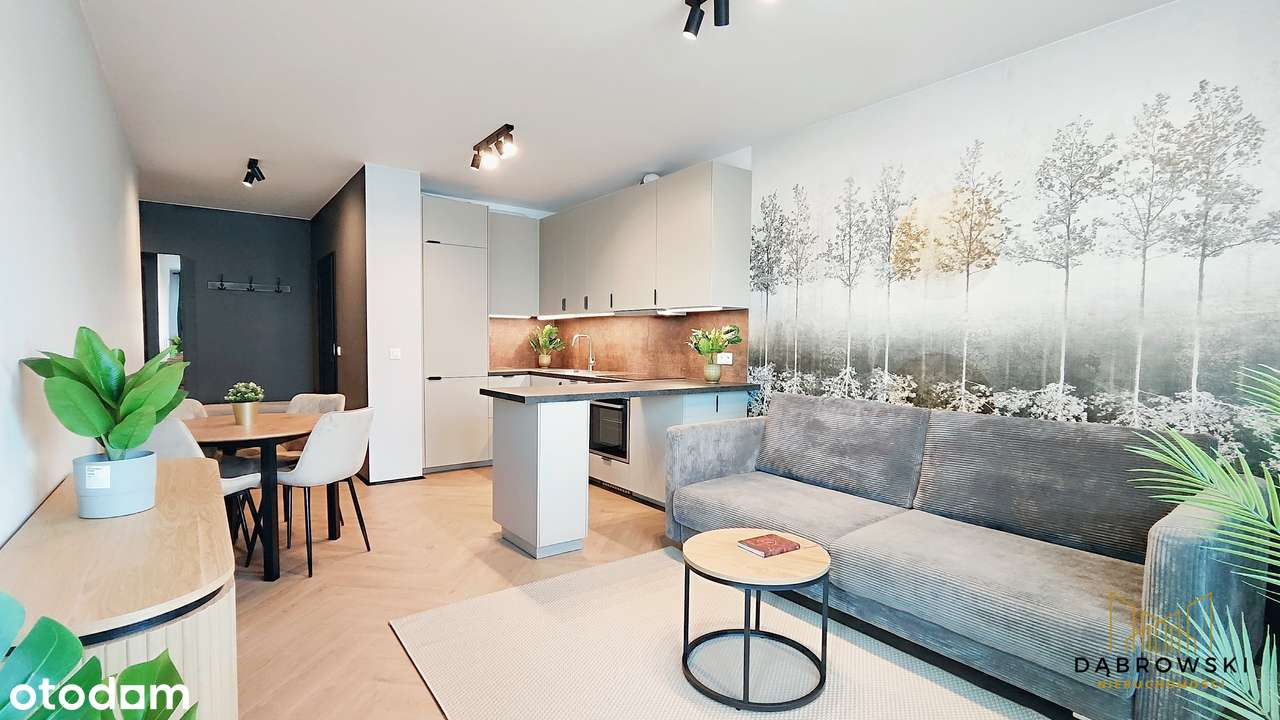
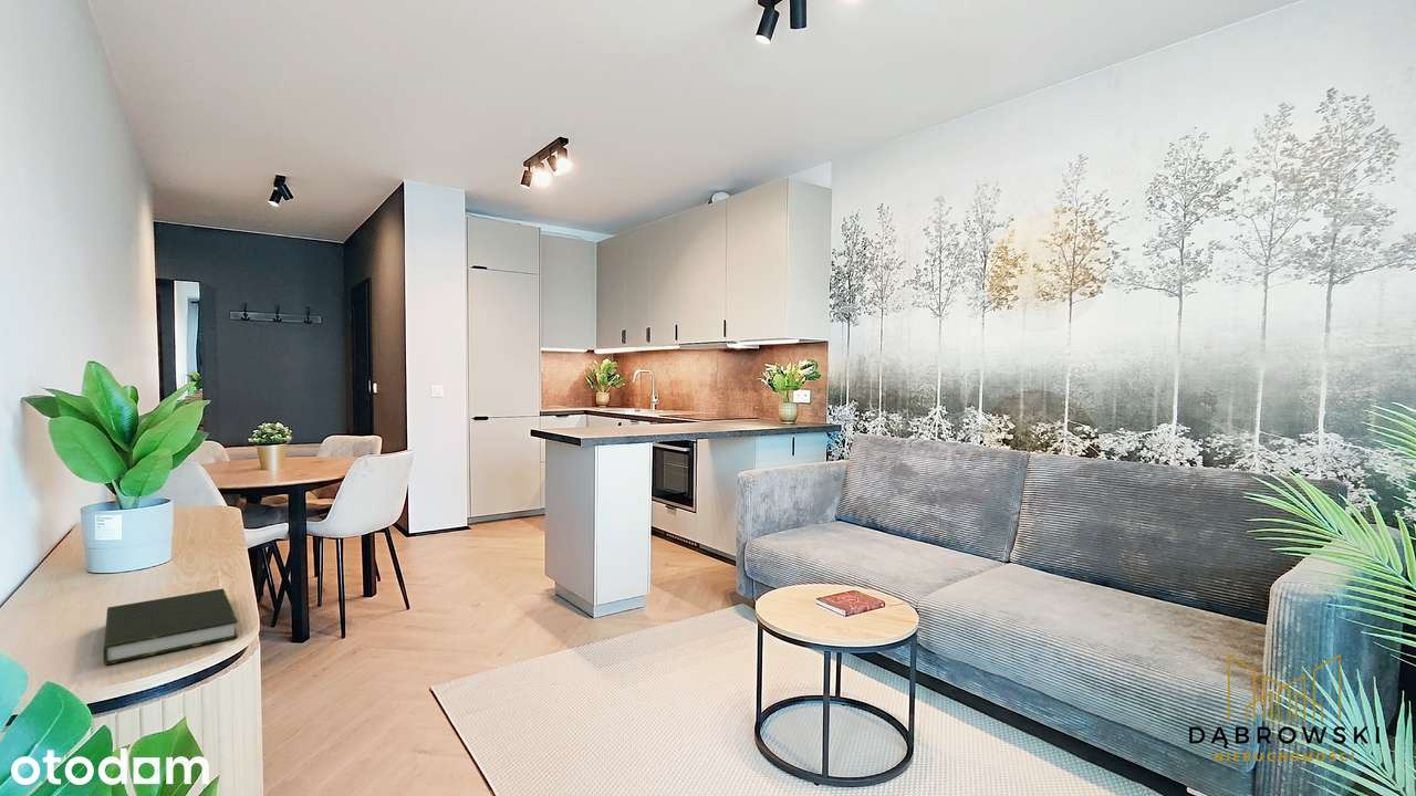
+ book [102,587,239,666]
